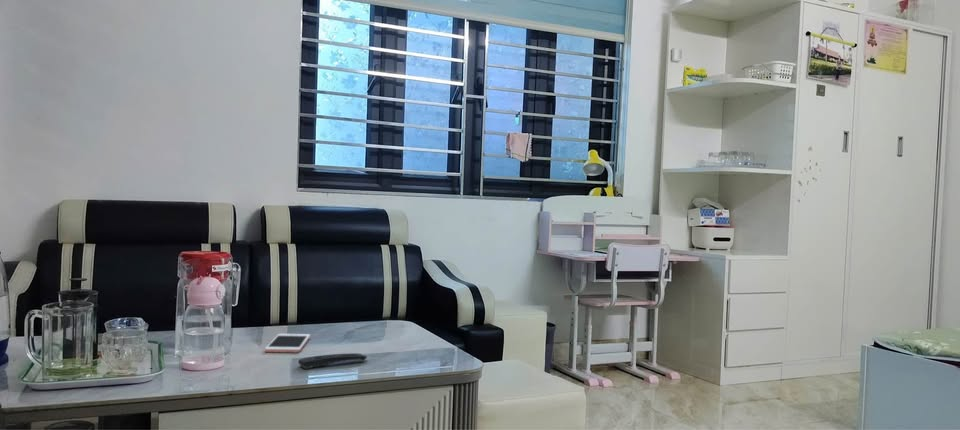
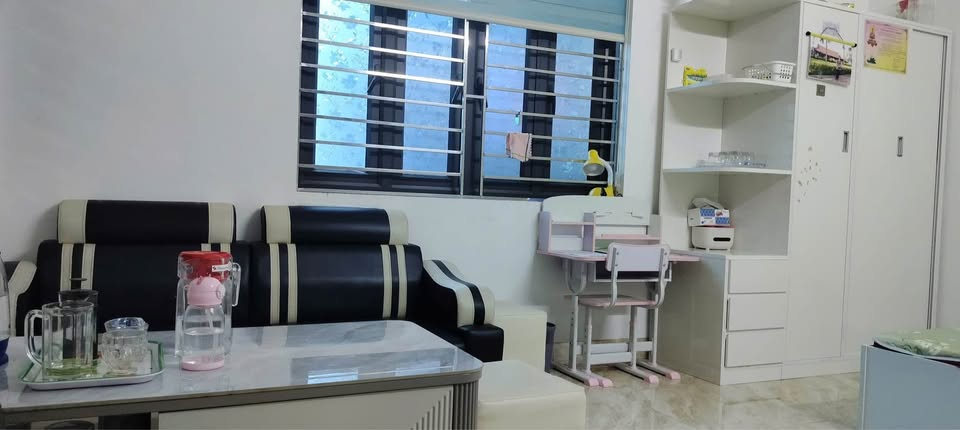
- remote control [297,352,368,370]
- cell phone [264,333,311,353]
